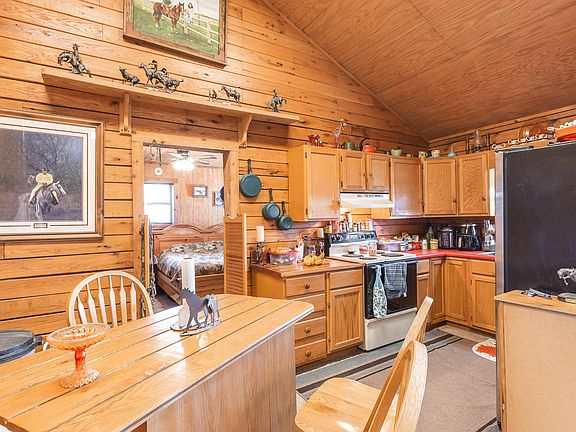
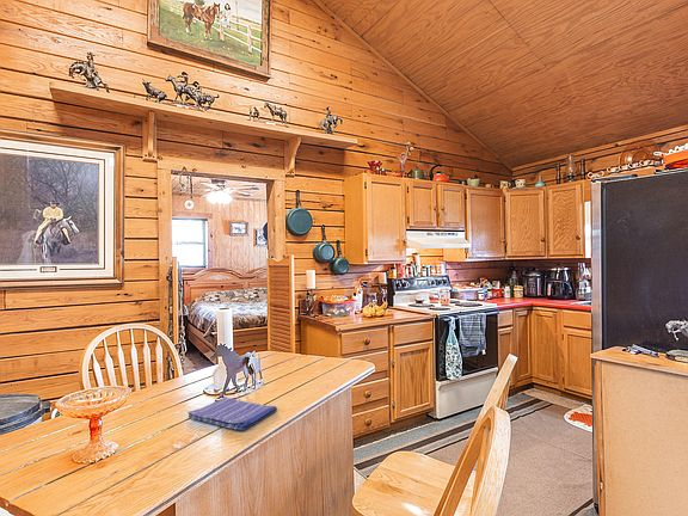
+ dish towel [186,397,278,432]
